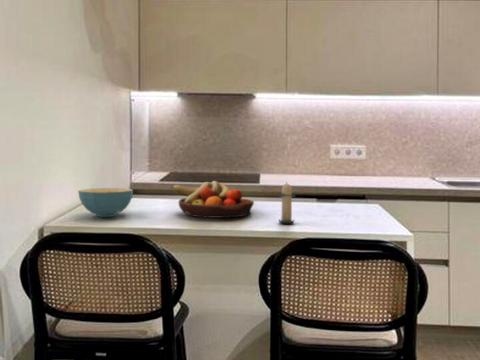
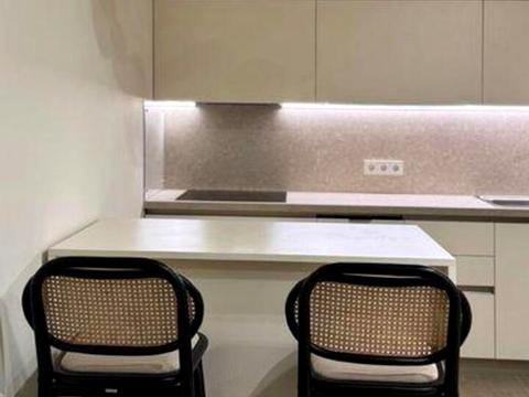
- fruit bowl [171,180,255,219]
- cereal bowl [77,187,134,218]
- candle [277,183,296,224]
